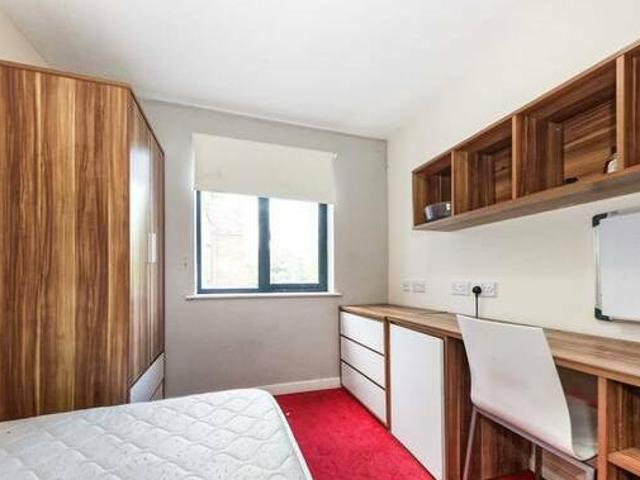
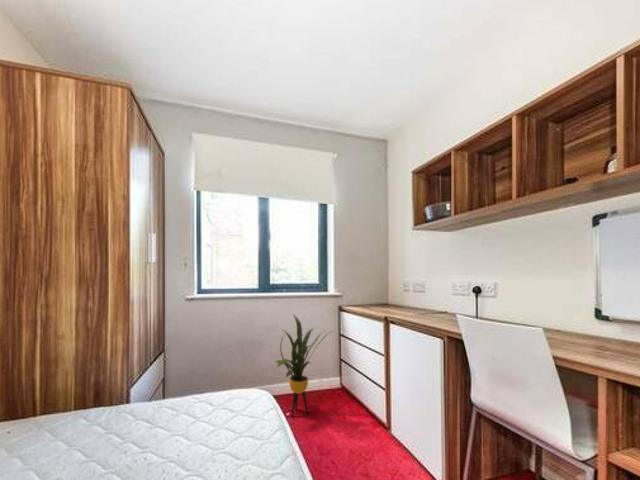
+ house plant [274,313,334,418]
